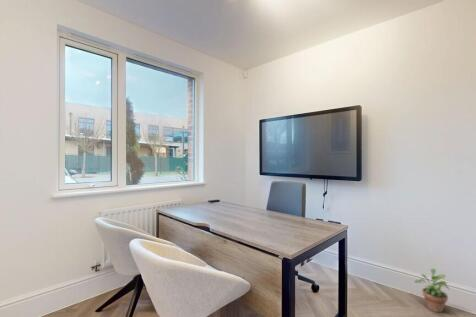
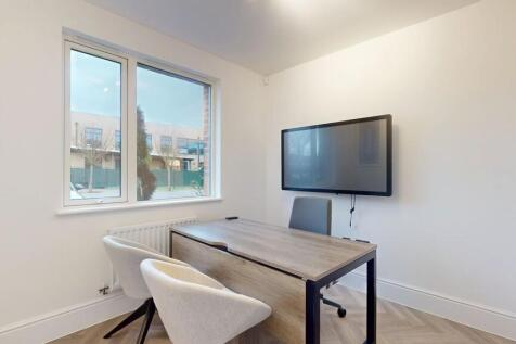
- potted plant [413,267,451,313]
